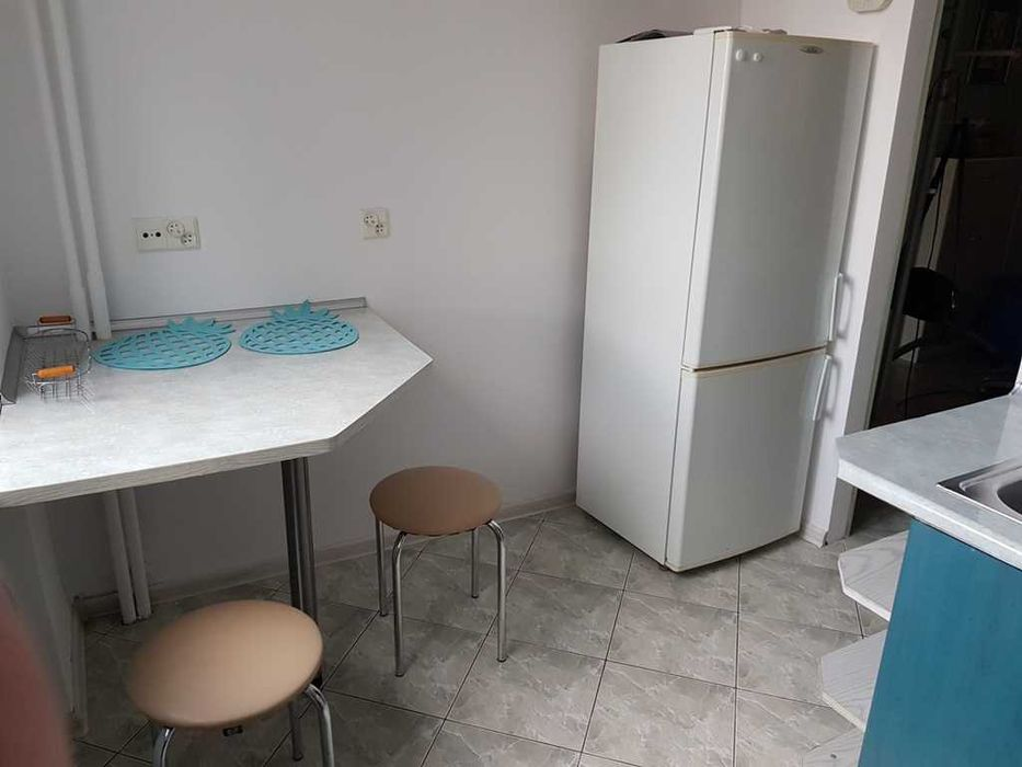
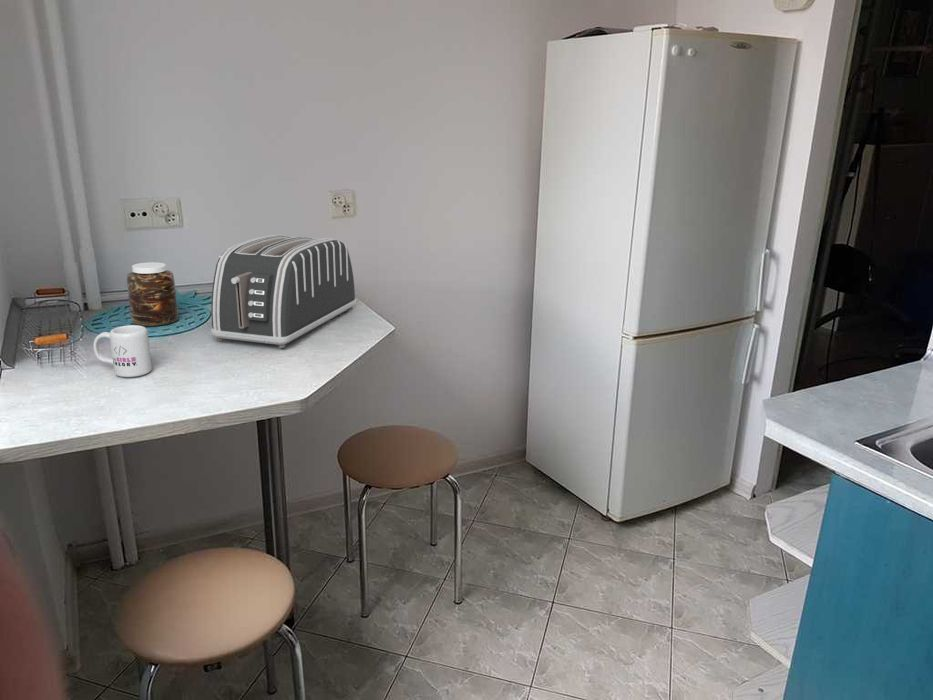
+ mug [92,324,153,378]
+ toaster [210,233,357,349]
+ jar [126,261,179,327]
